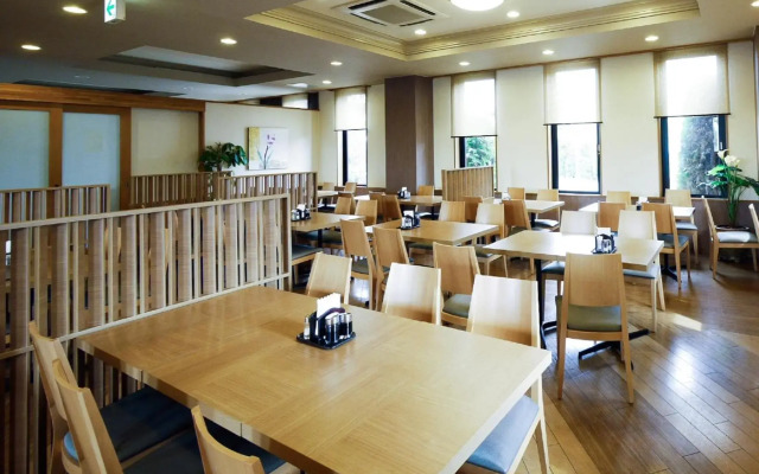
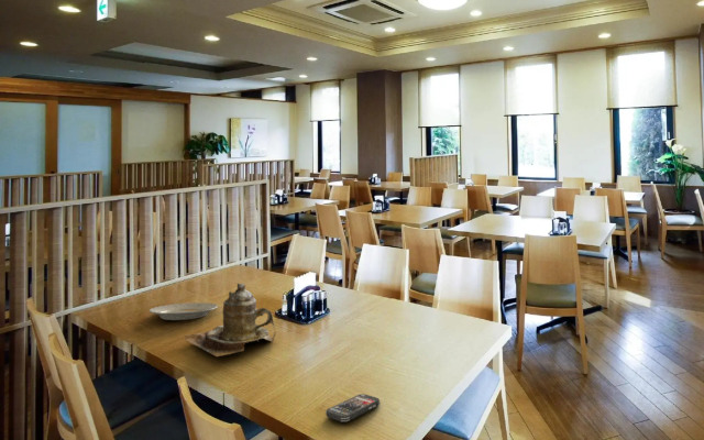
+ smartphone [324,393,382,424]
+ teapot [184,283,278,358]
+ plate [148,301,219,321]
